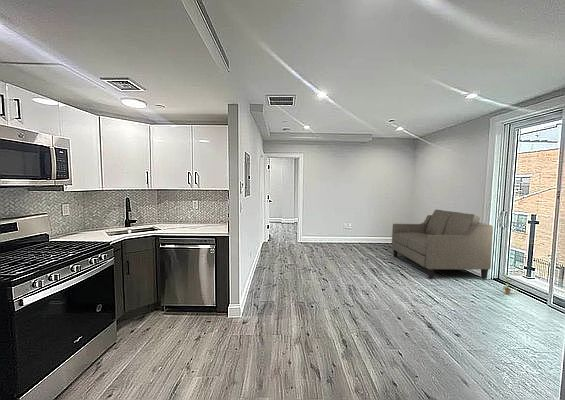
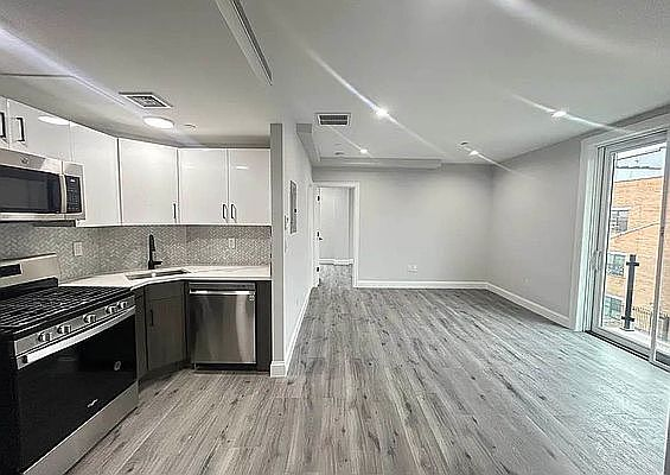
- potted plant [498,274,518,295]
- sofa [391,209,494,280]
